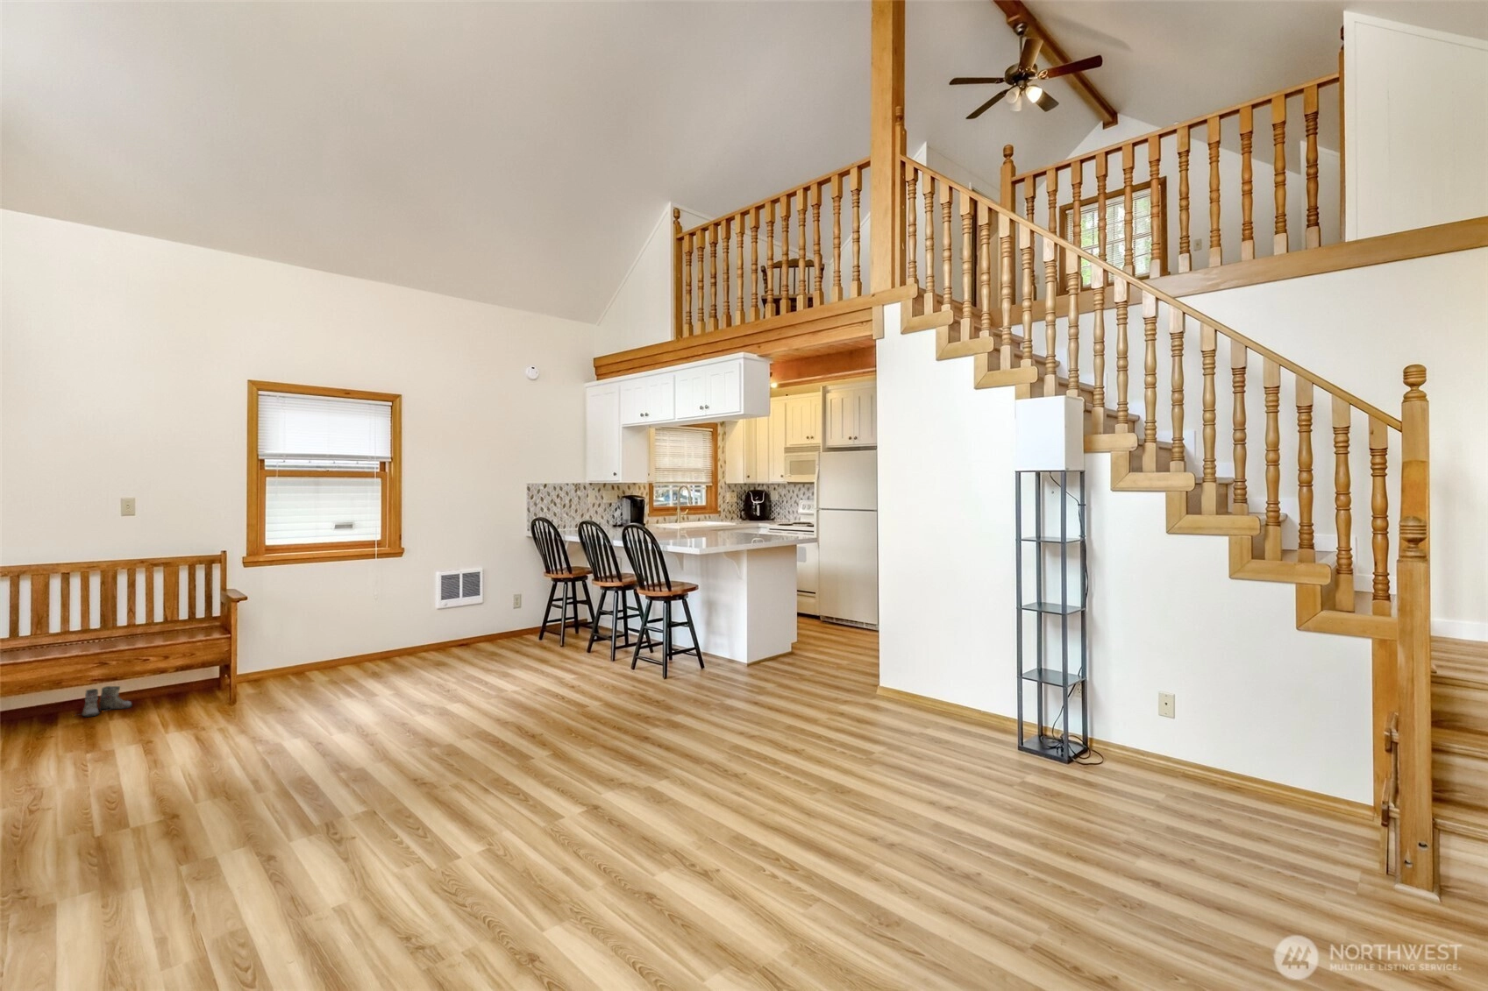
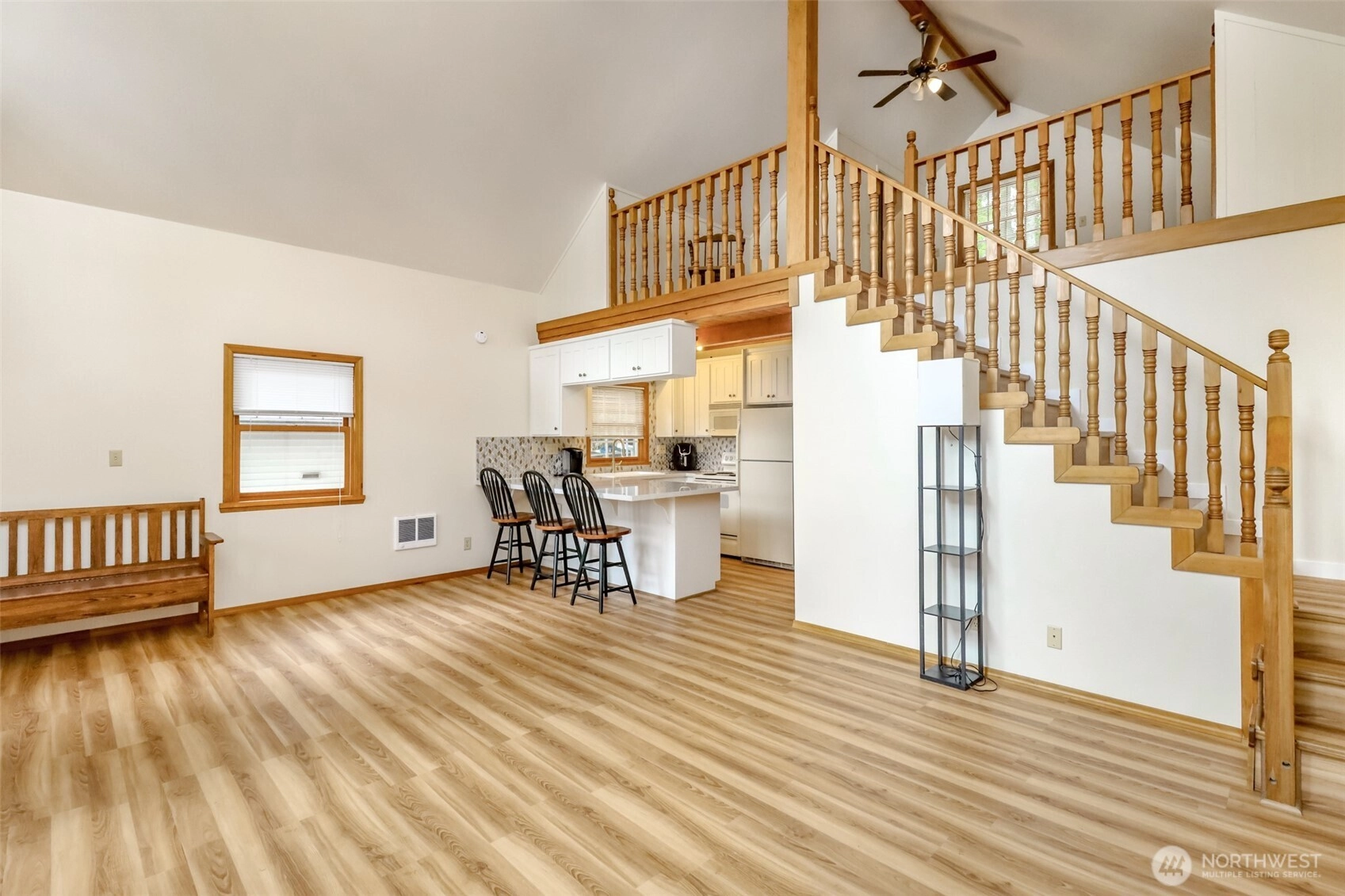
- boots [75,686,133,718]
